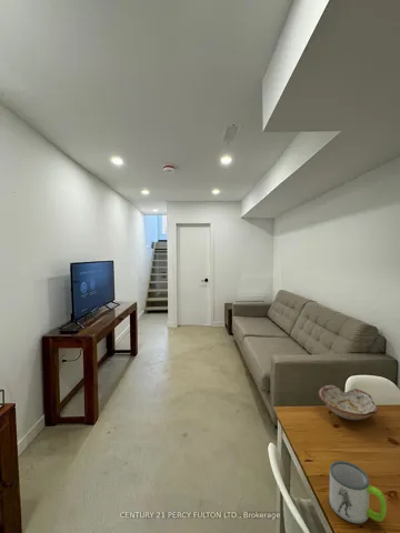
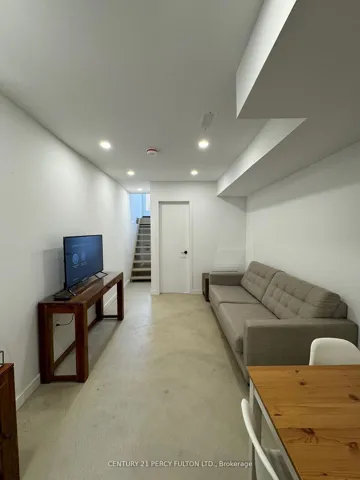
- mug [329,460,388,524]
- bowl [318,384,380,421]
